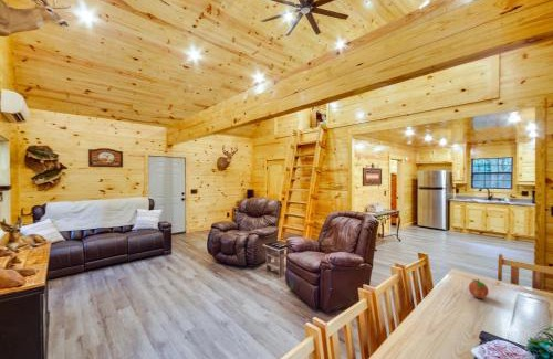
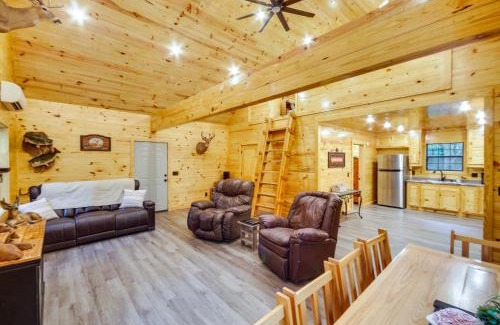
- fruit [468,278,490,299]
